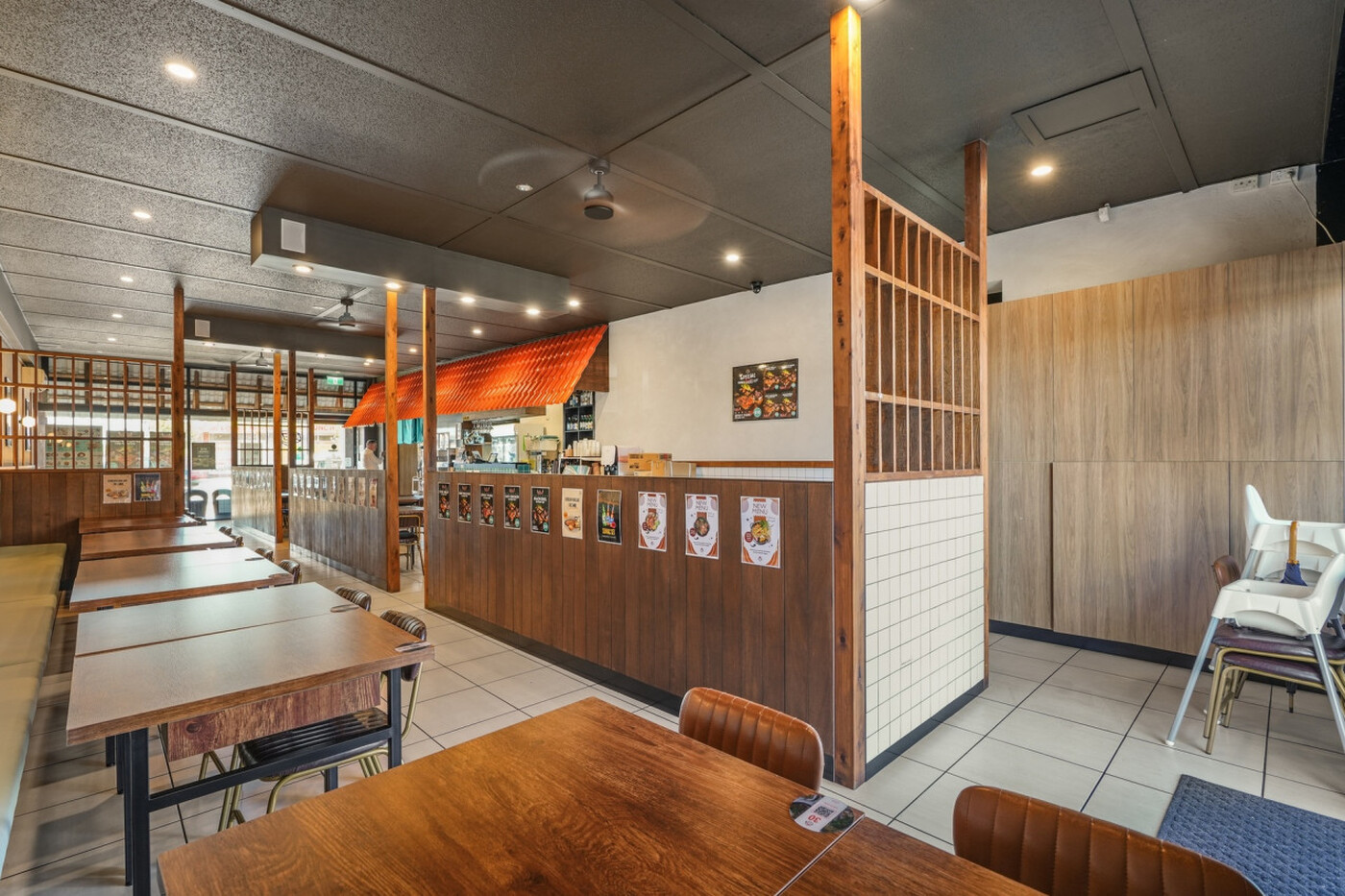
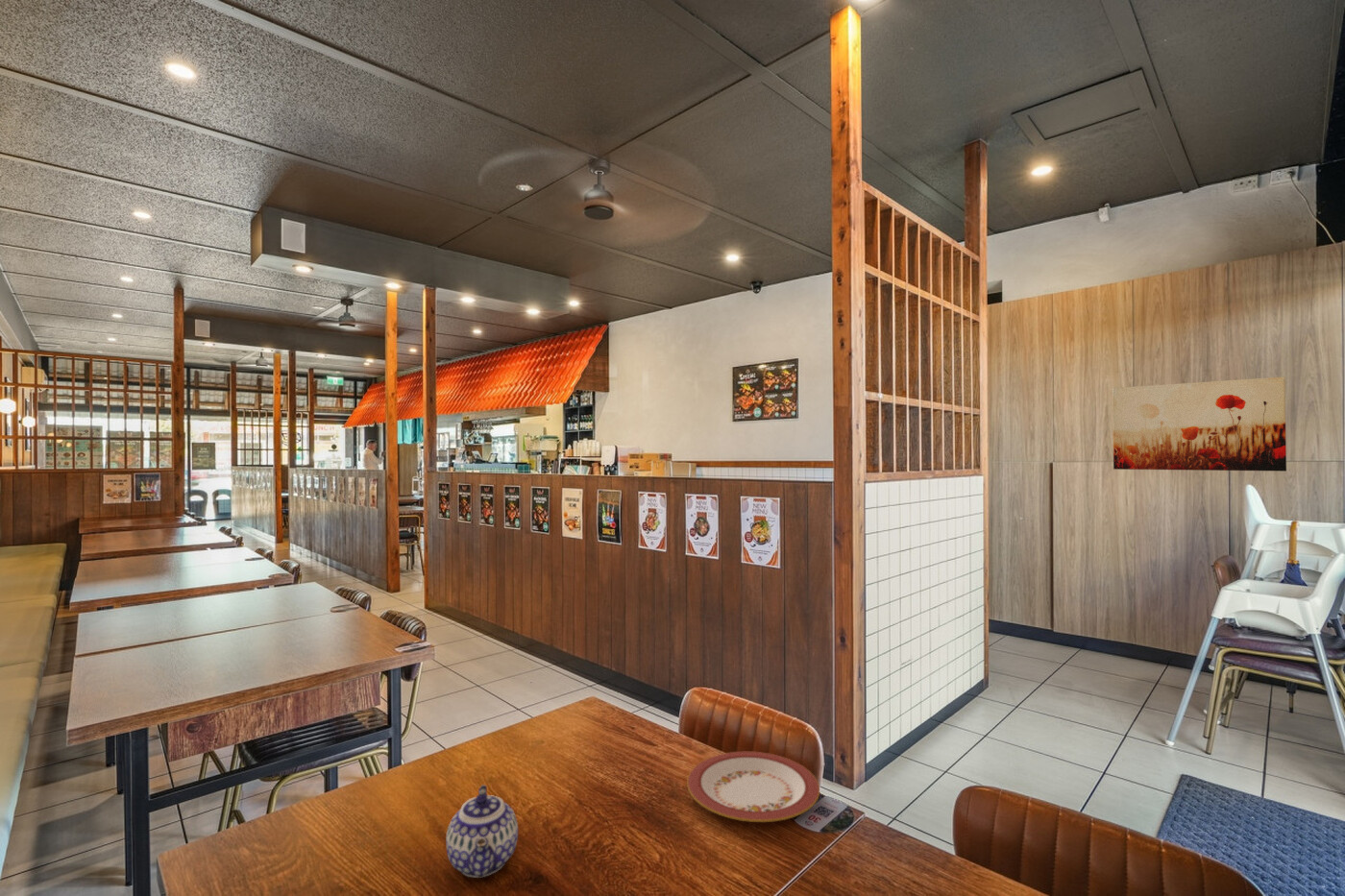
+ wall art [1112,375,1287,472]
+ plate [686,751,820,823]
+ teapot [445,784,519,879]
